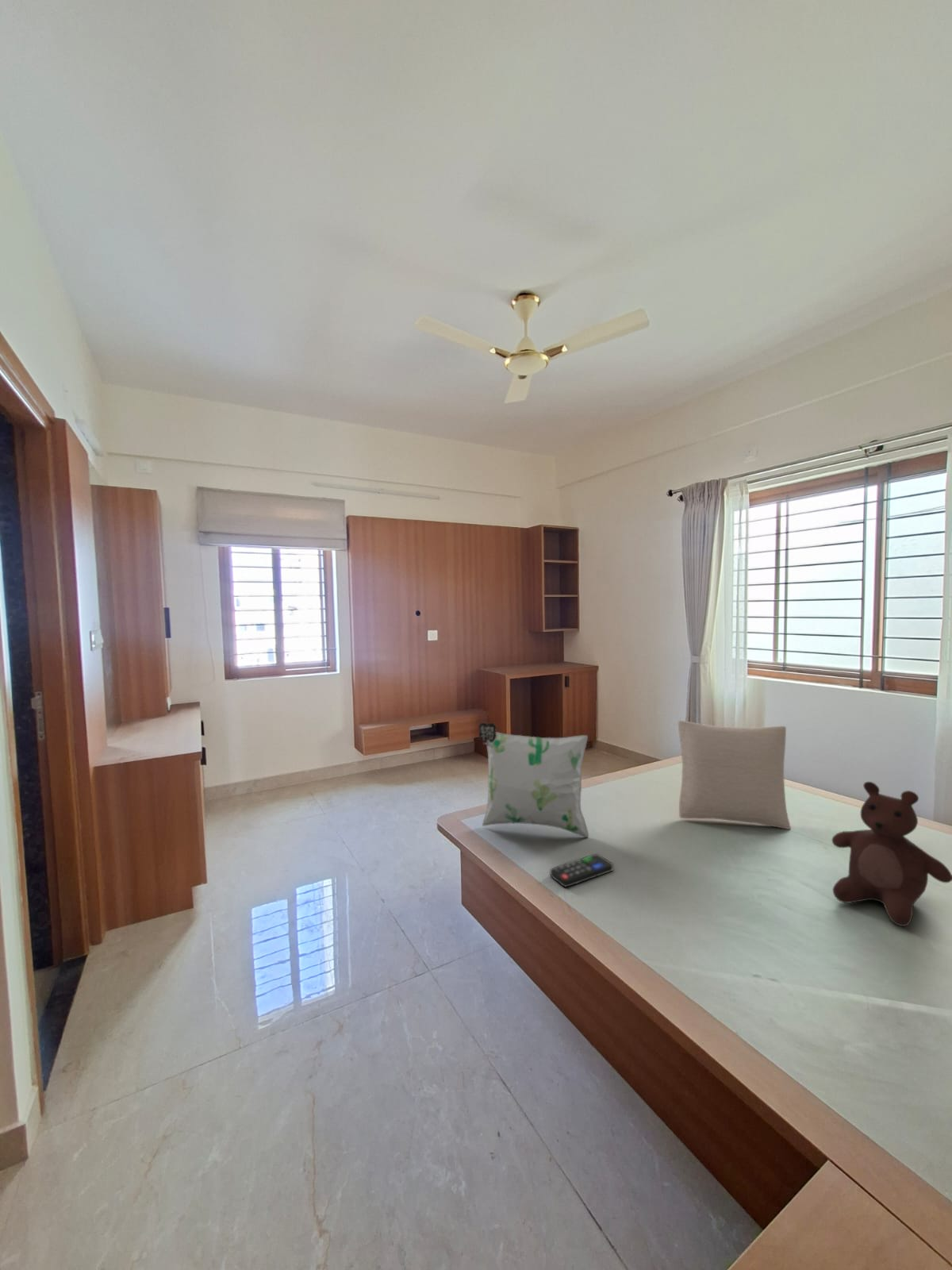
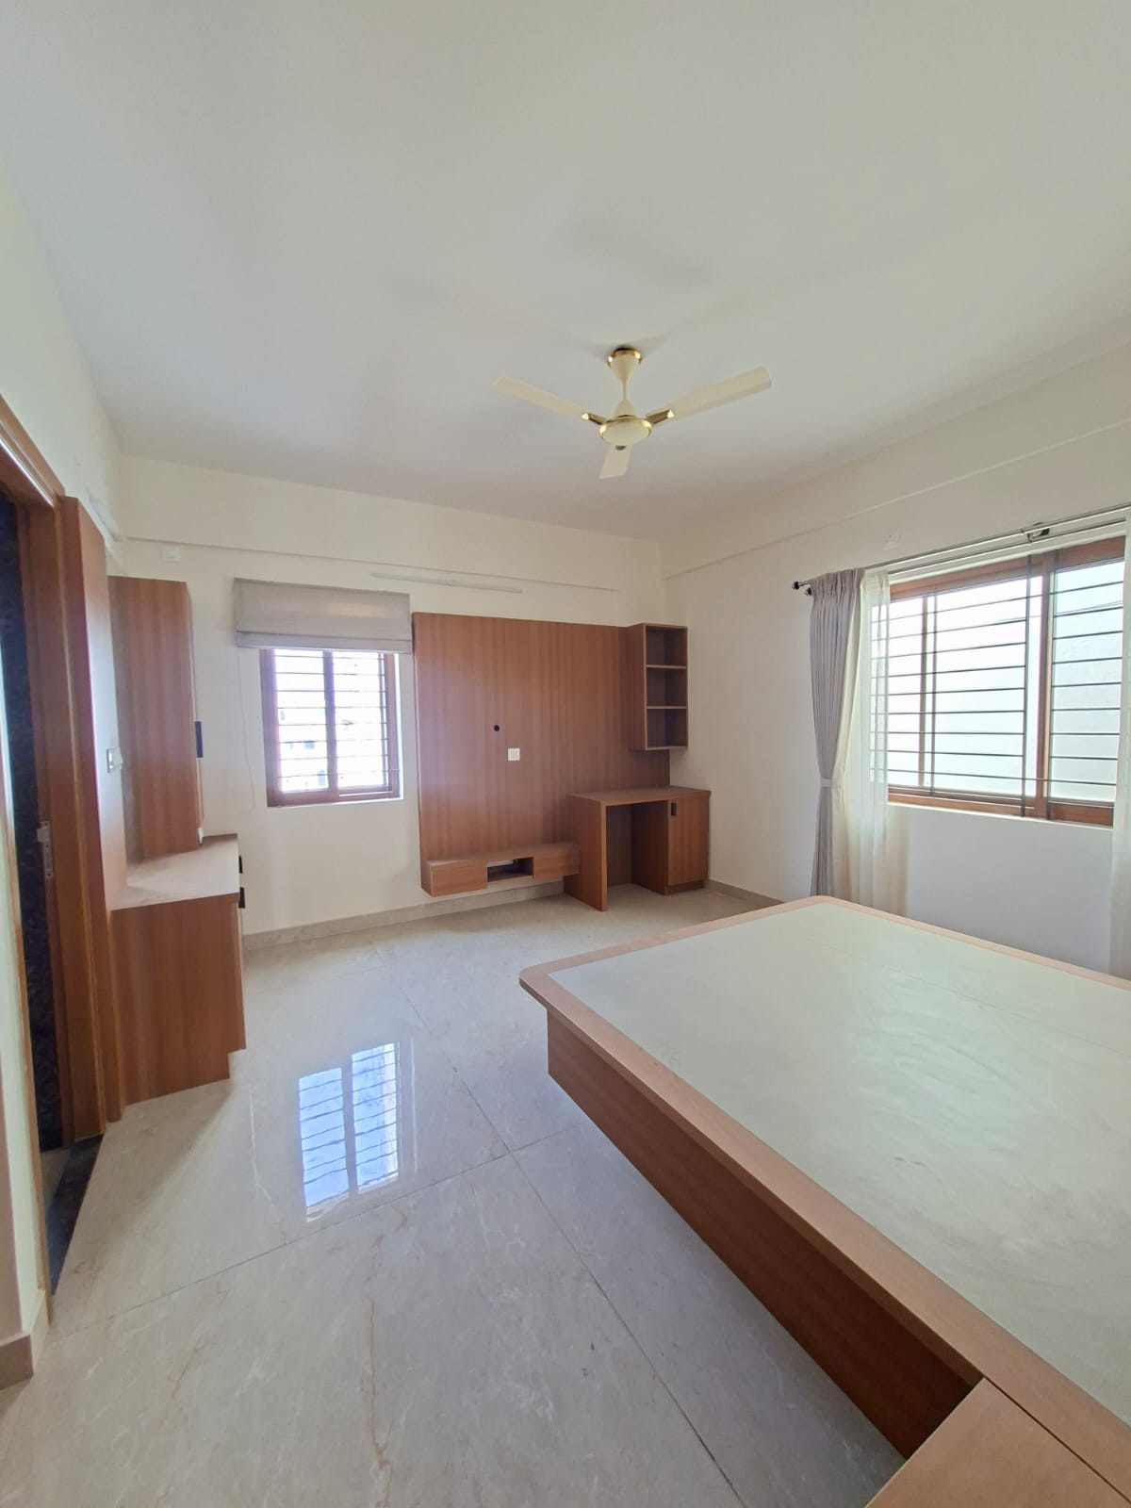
- decorative pillow [478,722,589,838]
- pillow [678,720,792,830]
- teddy bear [831,781,952,927]
- remote control [549,853,614,888]
